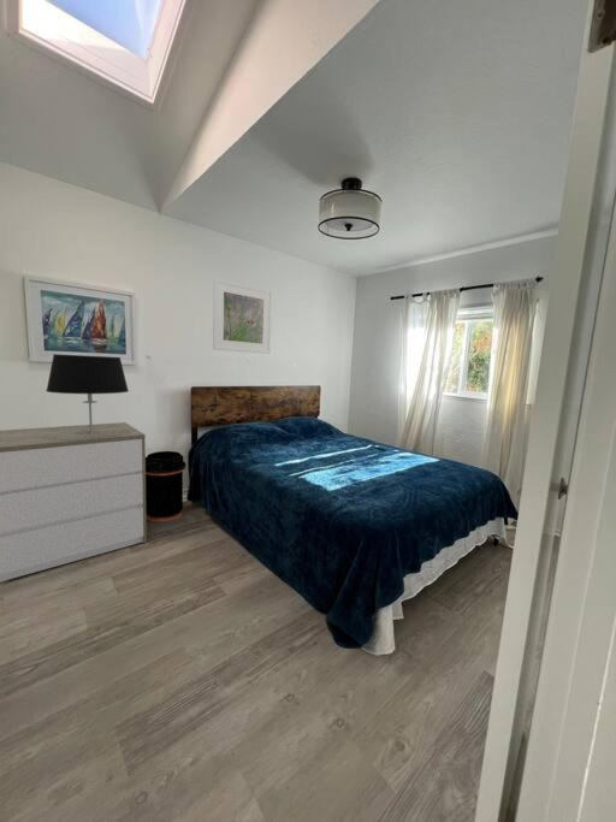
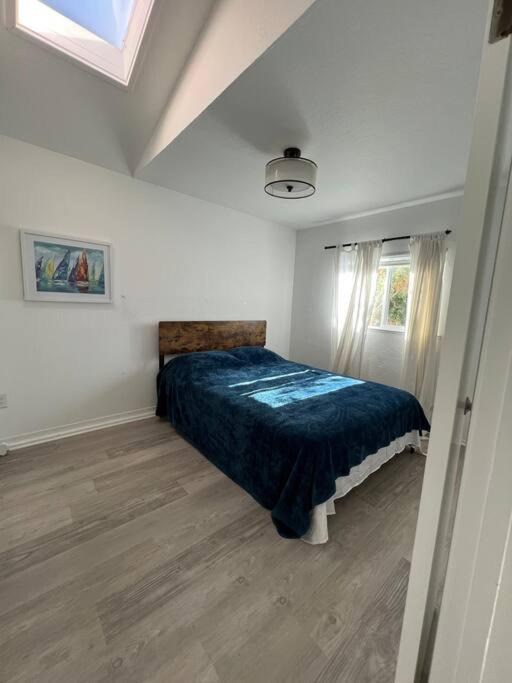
- table lamp [45,353,130,434]
- dresser [0,421,148,583]
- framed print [212,278,273,355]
- trash can [146,450,186,524]
